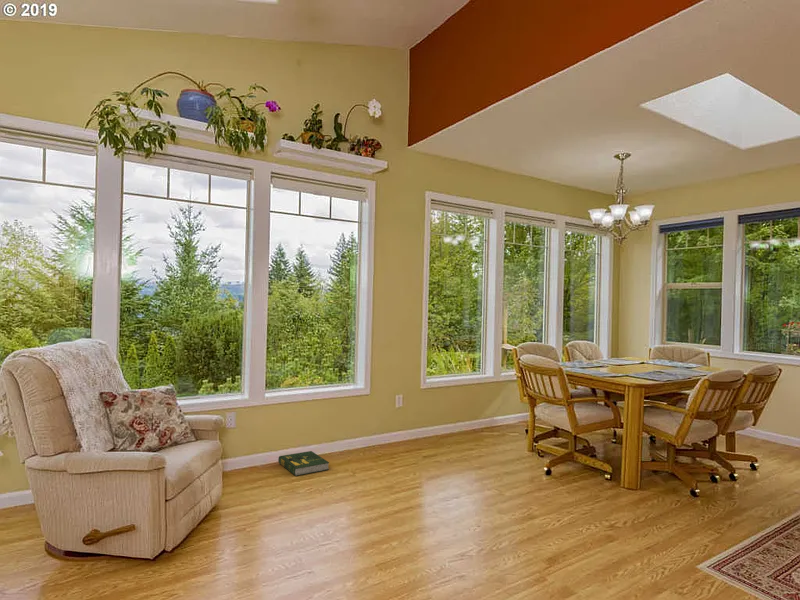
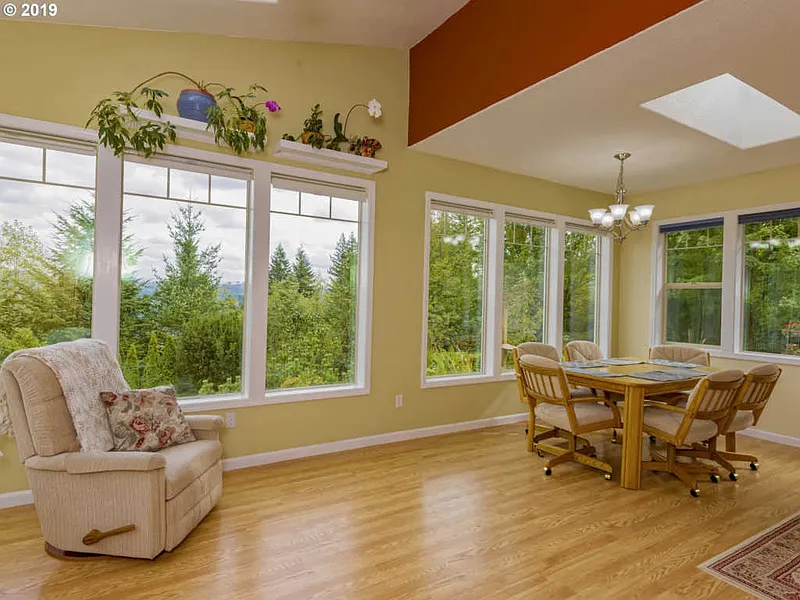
- book [277,450,330,477]
